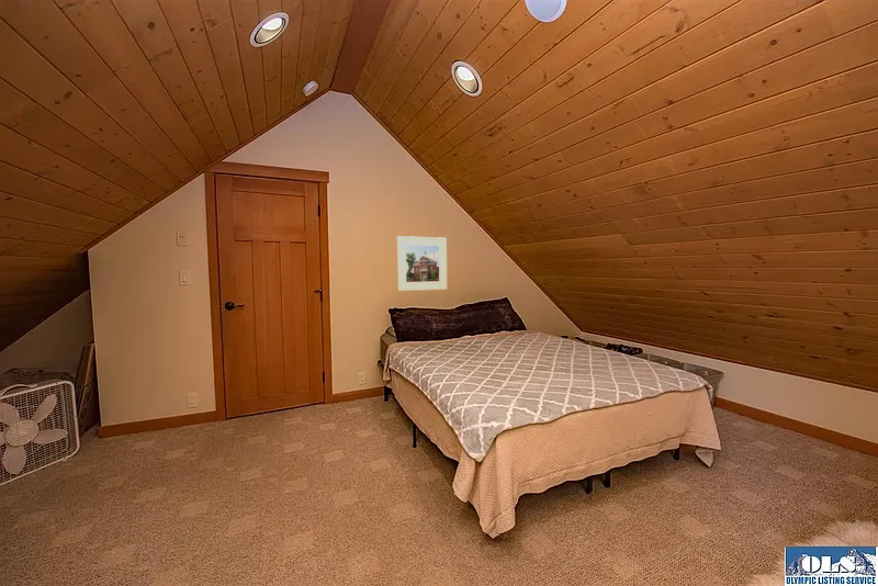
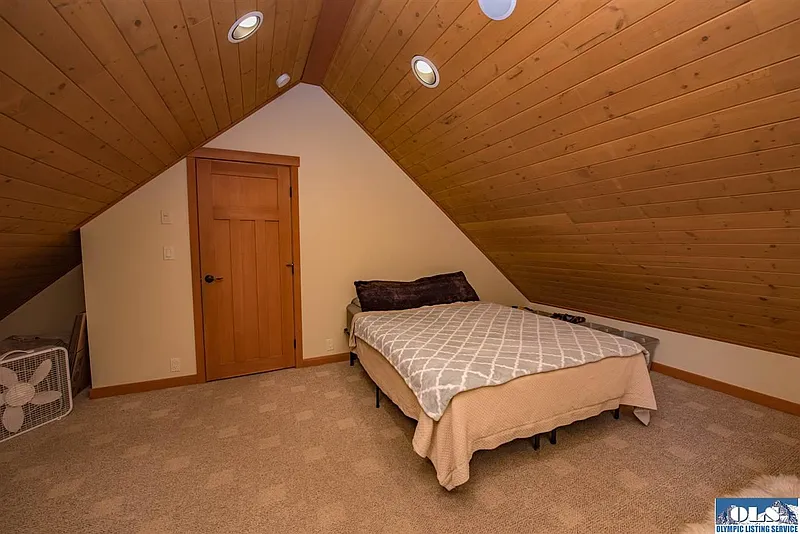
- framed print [396,235,448,292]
